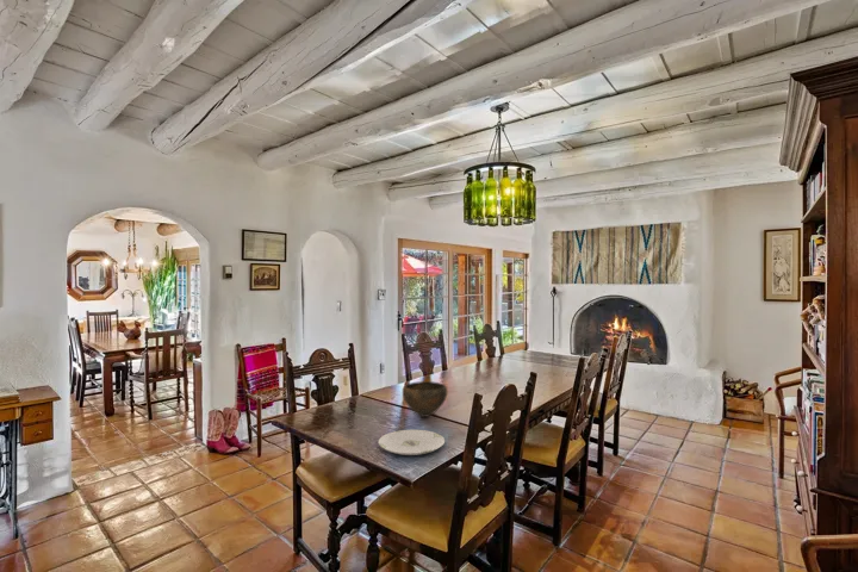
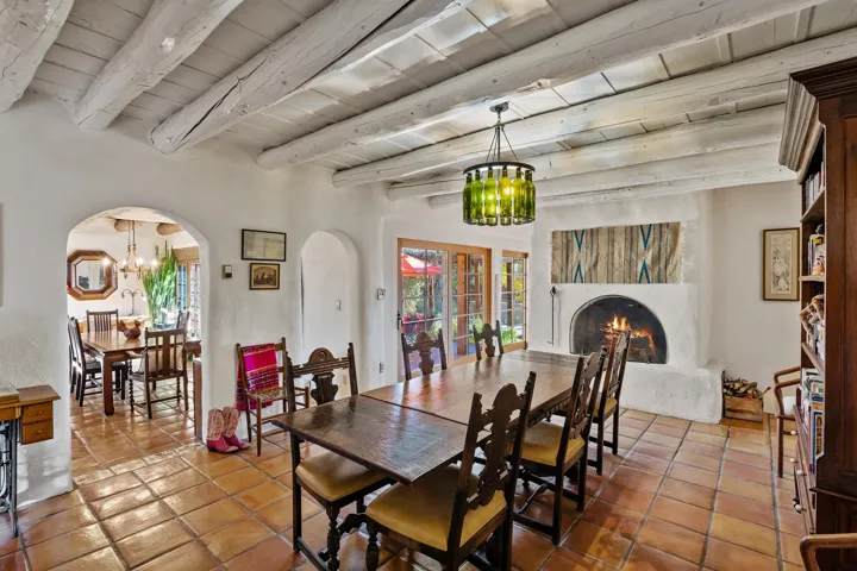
- bowl [402,380,448,418]
- plate [378,429,446,456]
